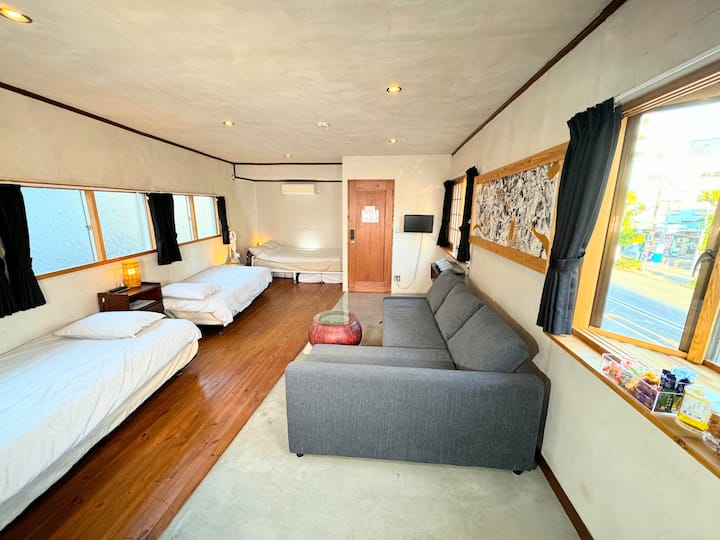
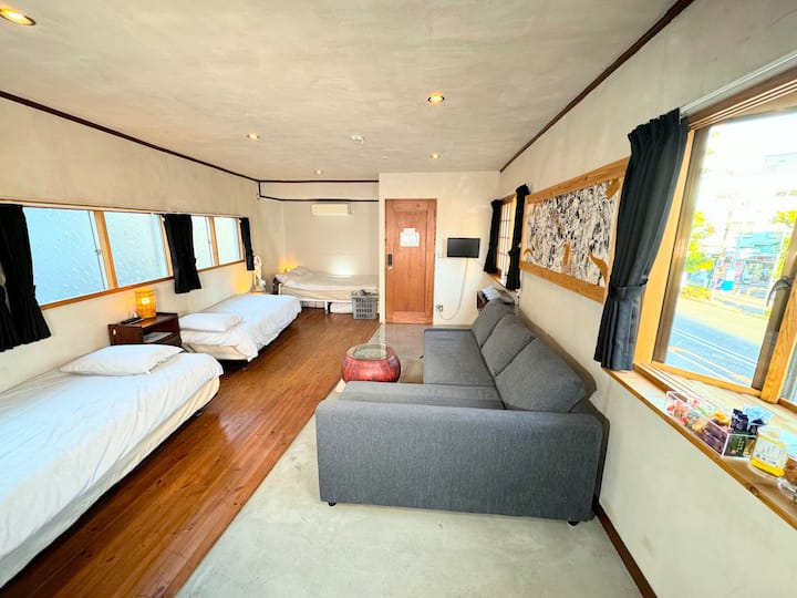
+ clothes hamper [349,288,381,321]
